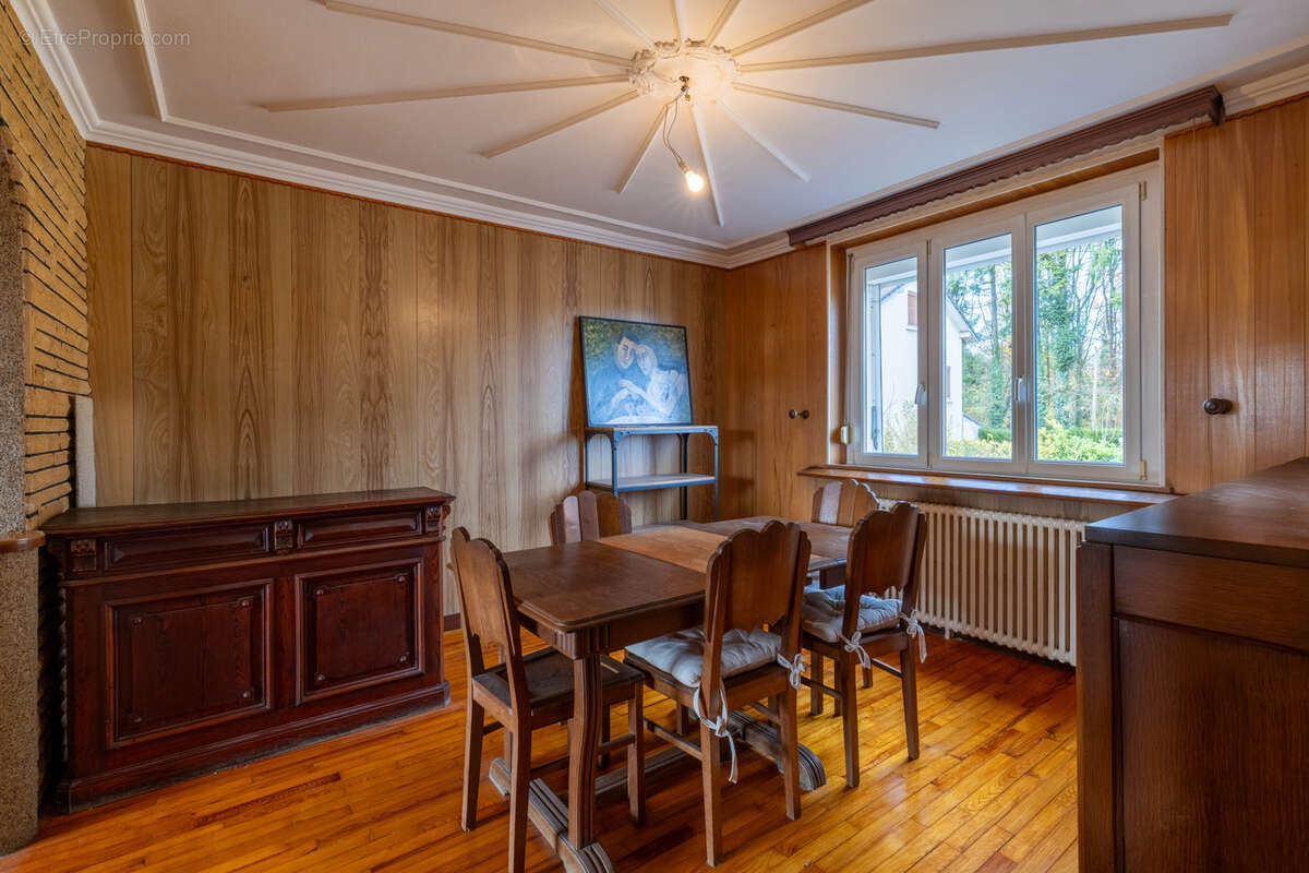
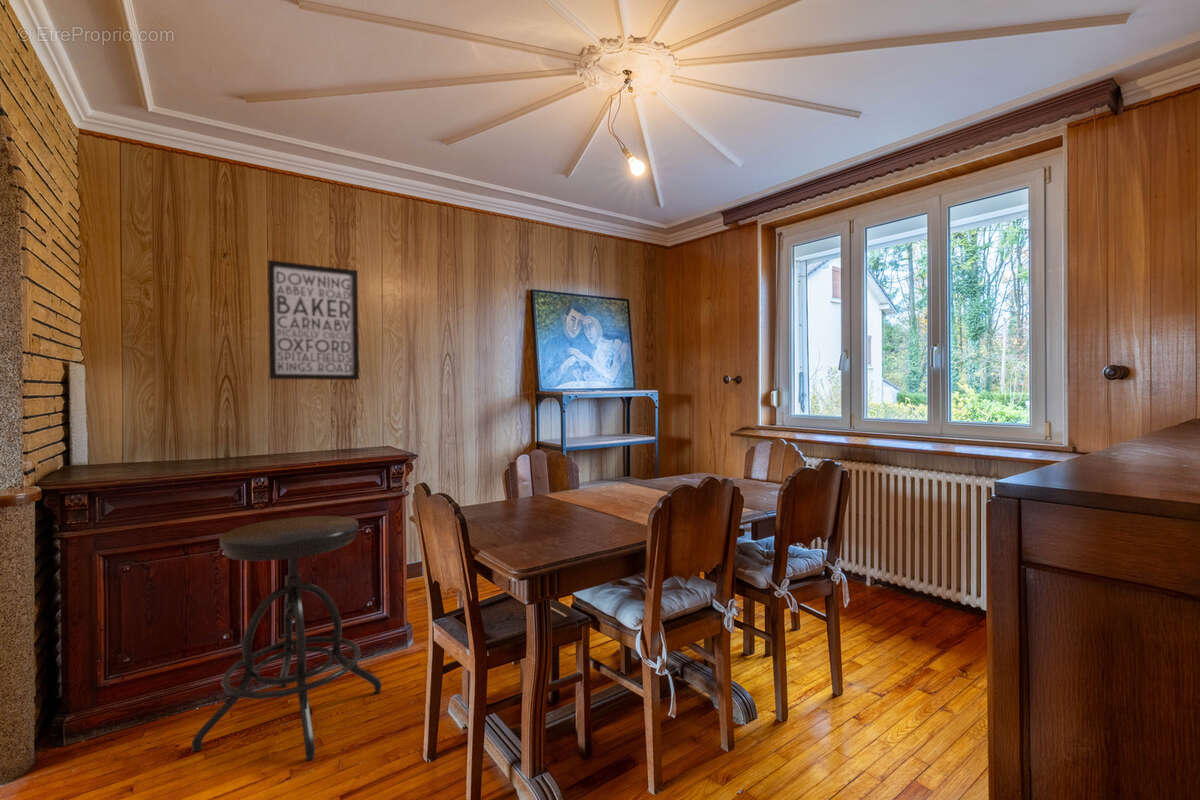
+ wall art [267,259,360,381]
+ stool [191,515,383,762]
